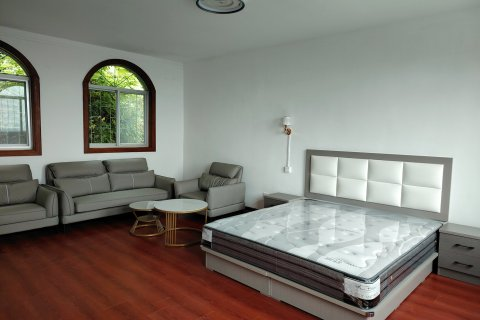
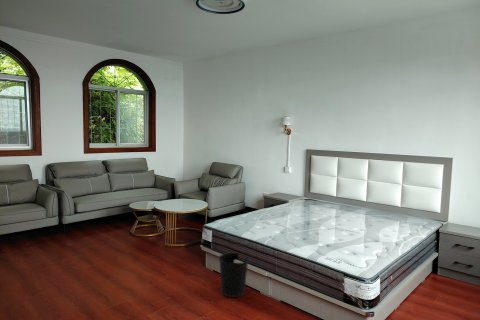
+ wastebasket [218,252,250,298]
